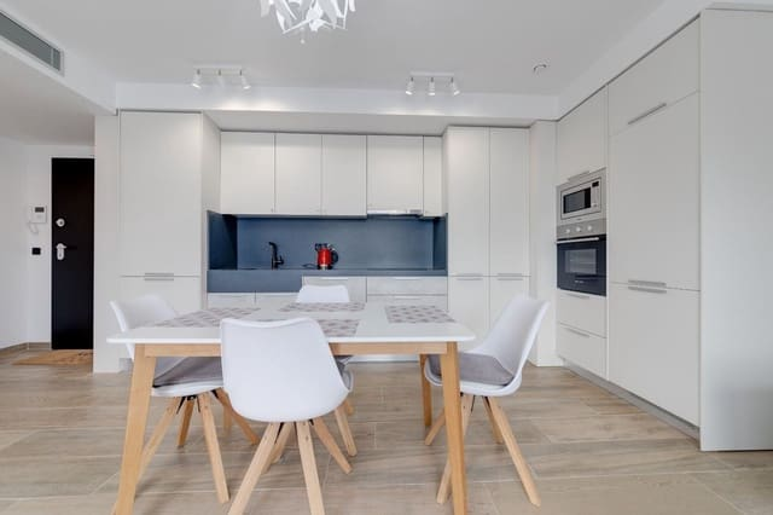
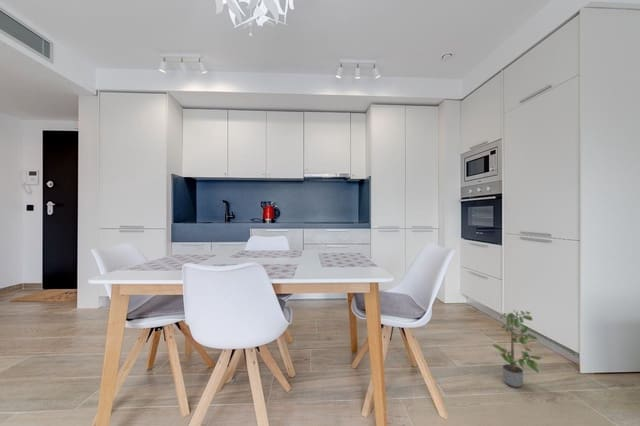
+ potted plant [492,309,542,388]
